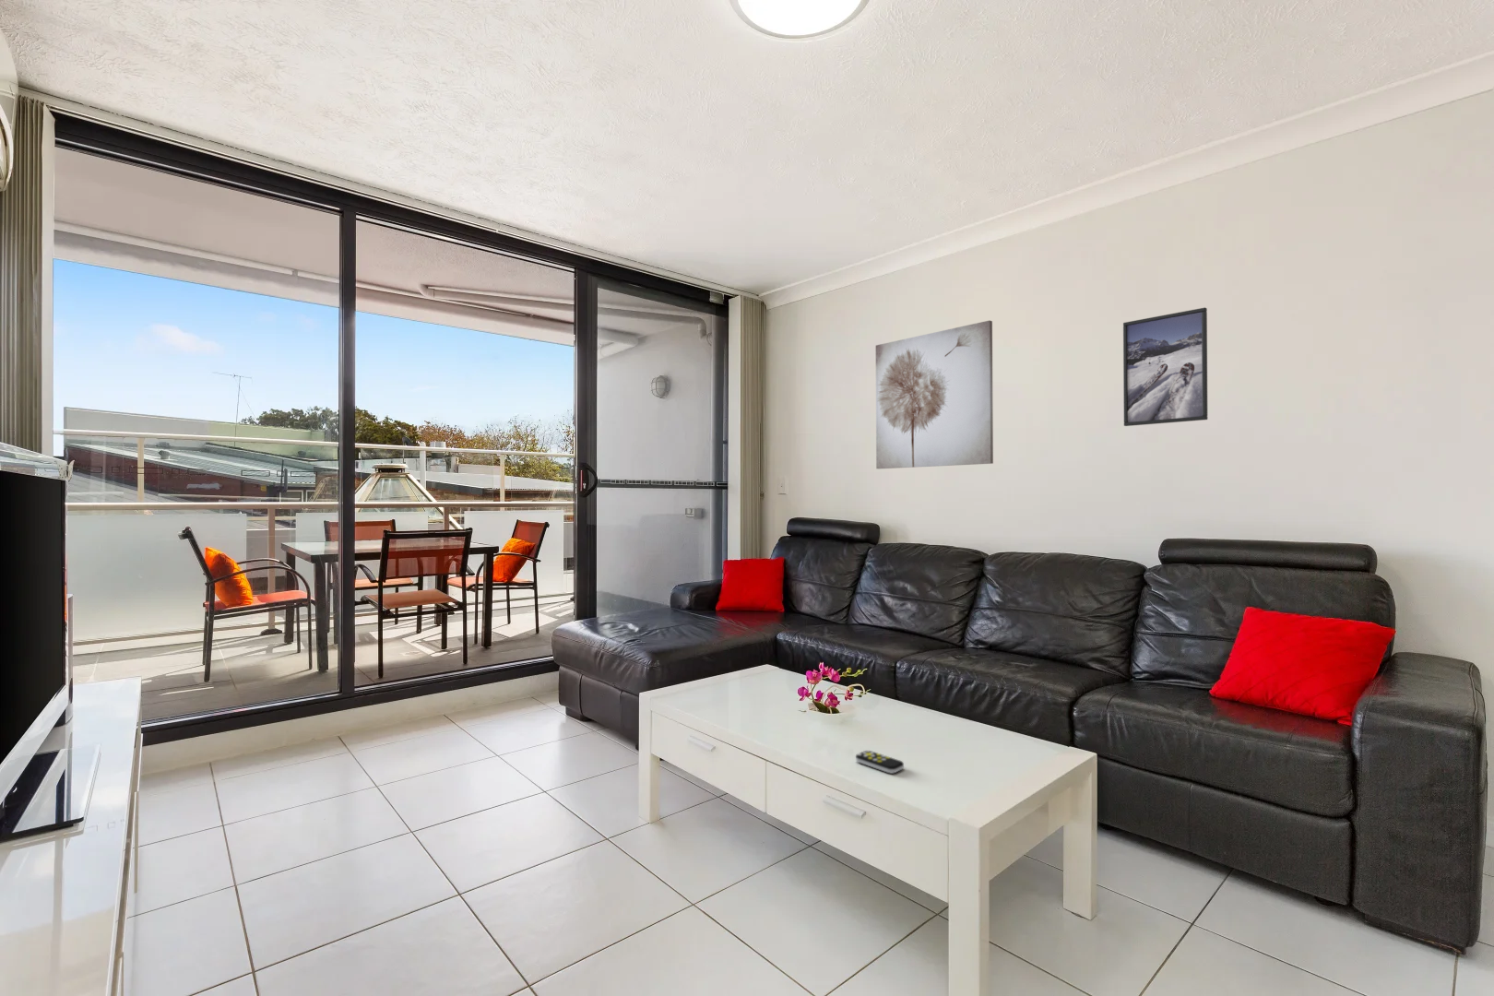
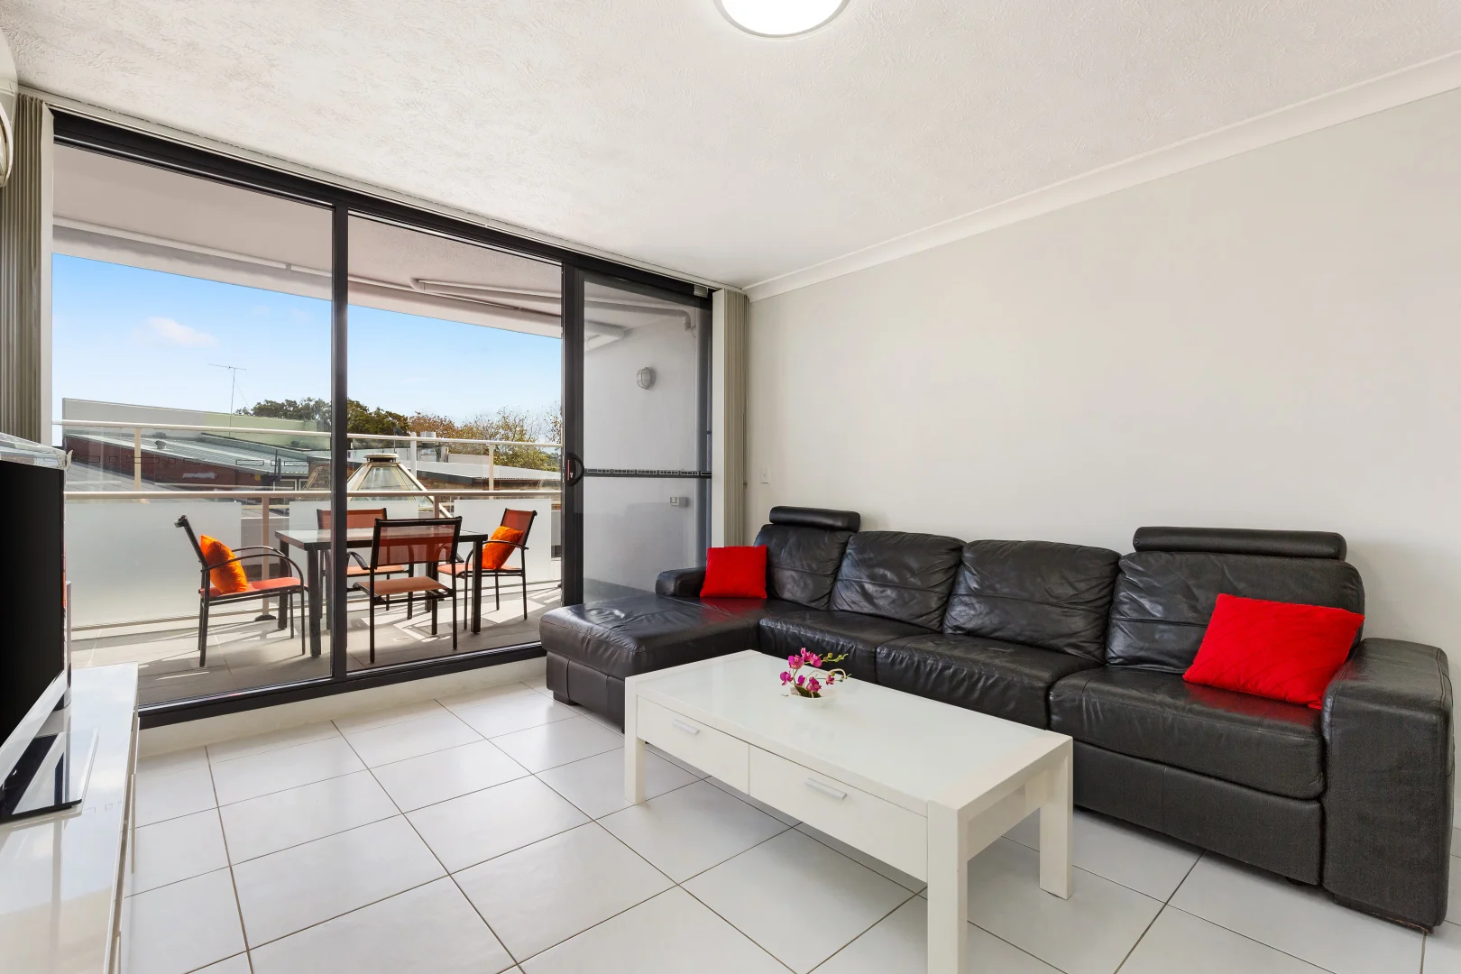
- remote control [855,749,905,775]
- wall art [875,320,994,469]
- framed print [1123,306,1208,427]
